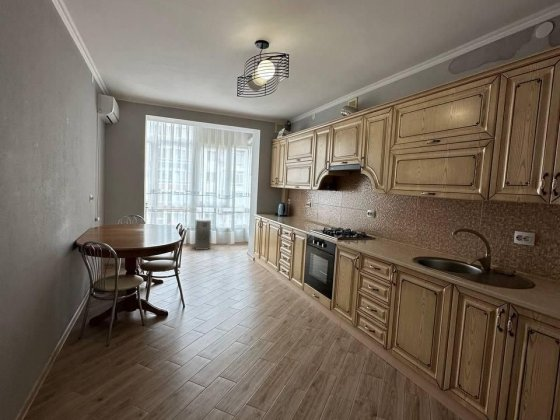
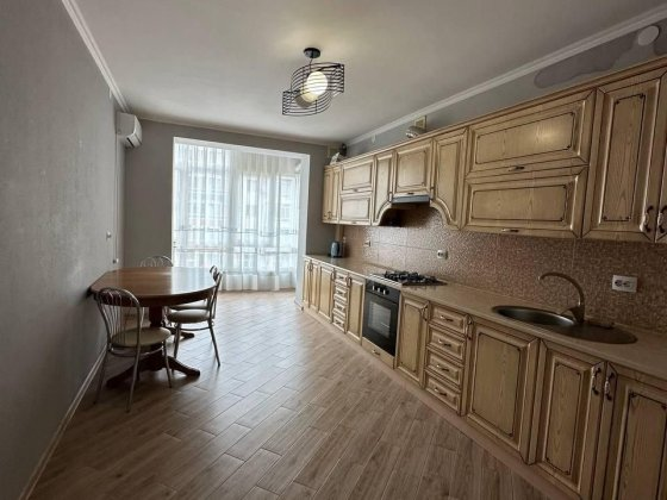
- air purifier [194,218,212,251]
